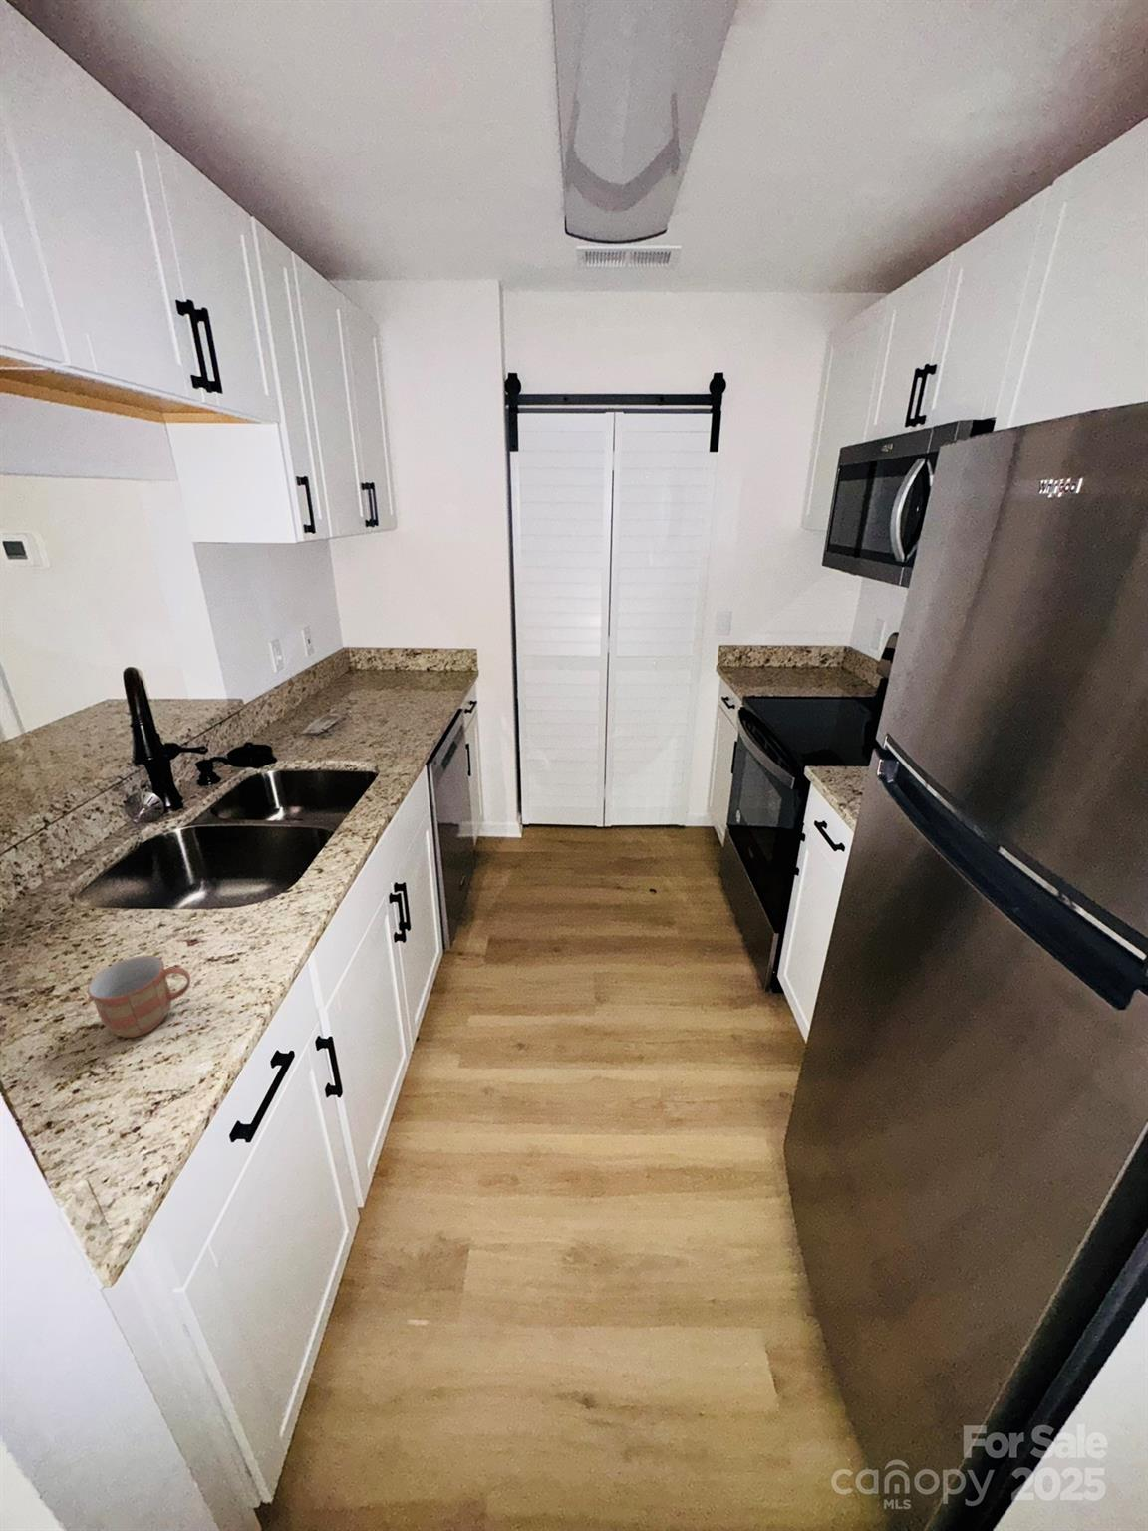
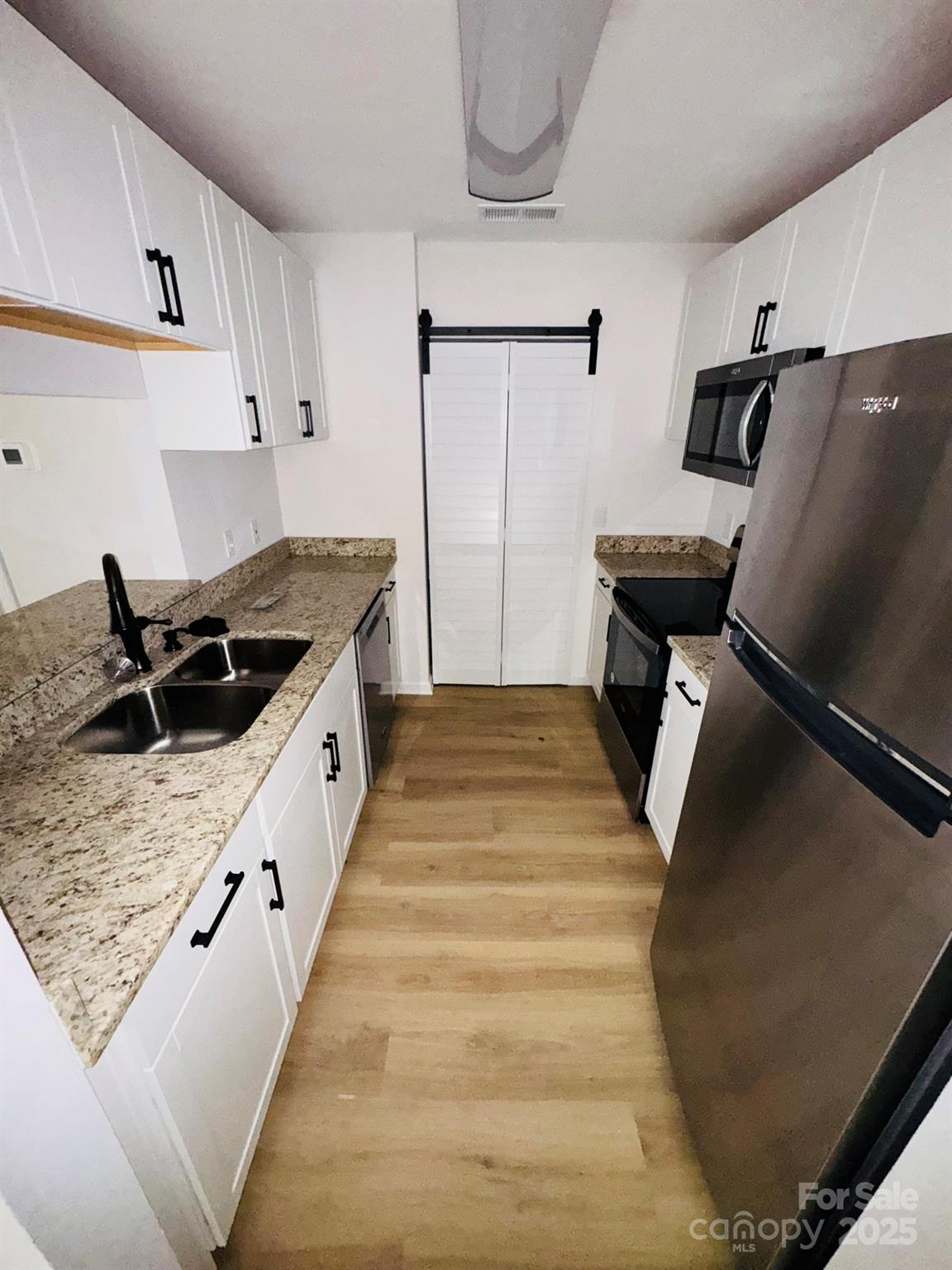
- mug [86,955,192,1039]
